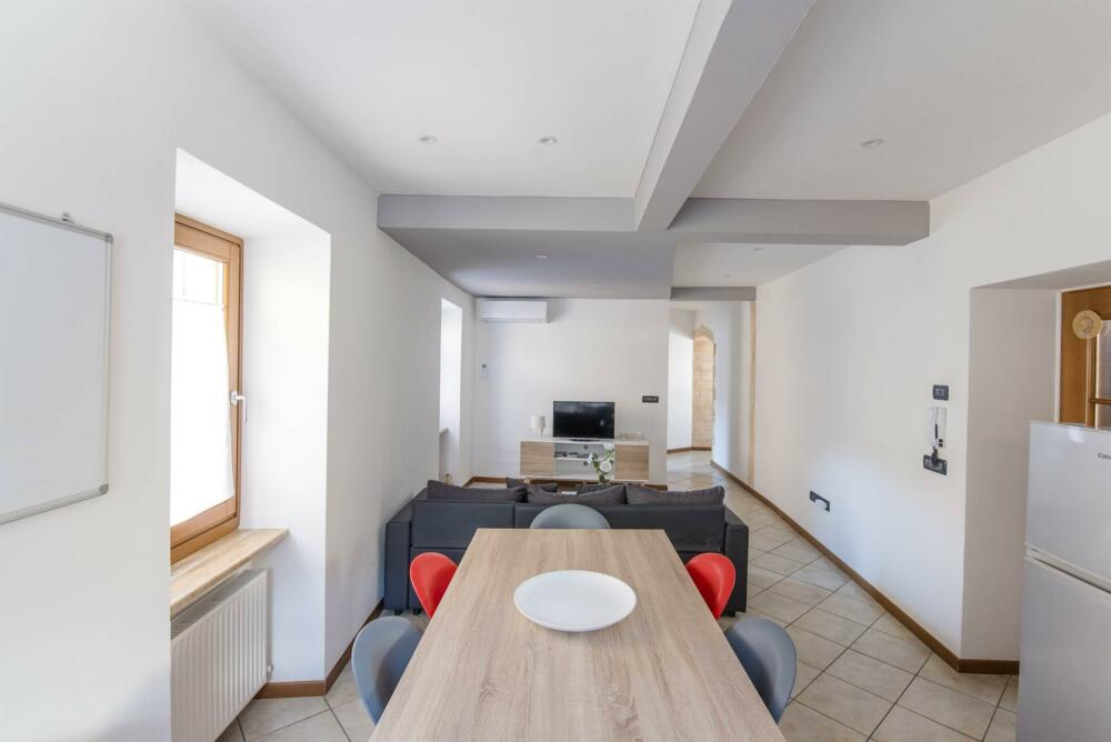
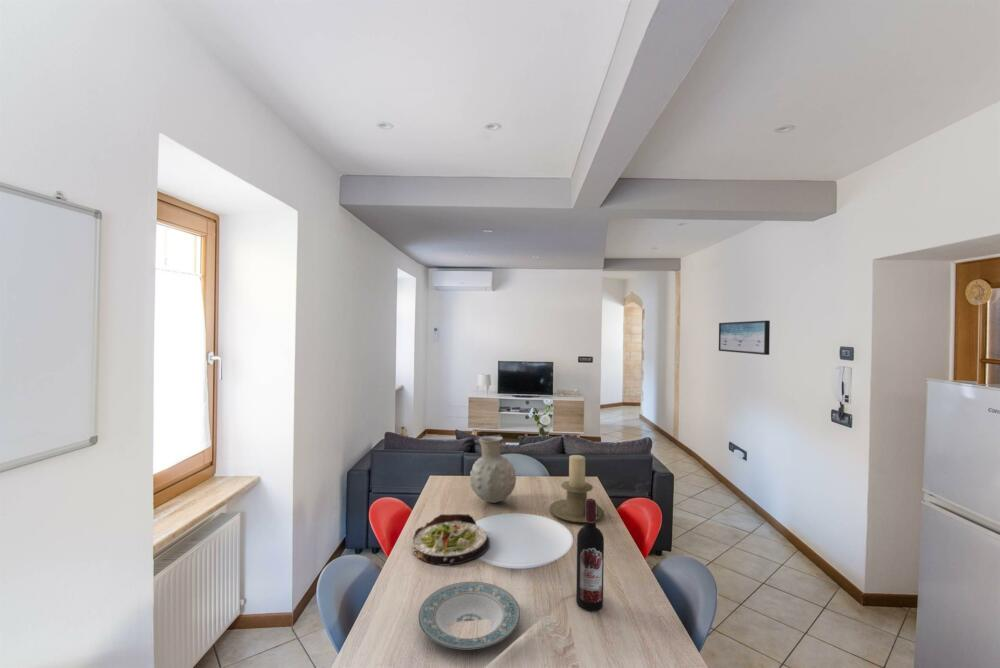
+ salad plate [411,513,491,566]
+ plate [417,581,521,650]
+ vase [469,435,517,504]
+ wine bottle [575,498,605,612]
+ wall art [718,320,771,356]
+ candle holder [548,454,605,524]
